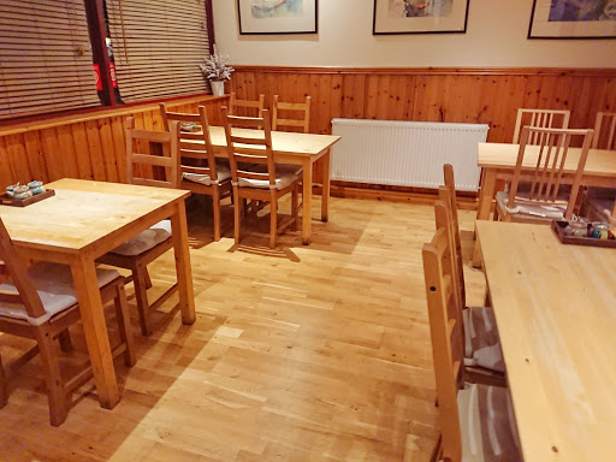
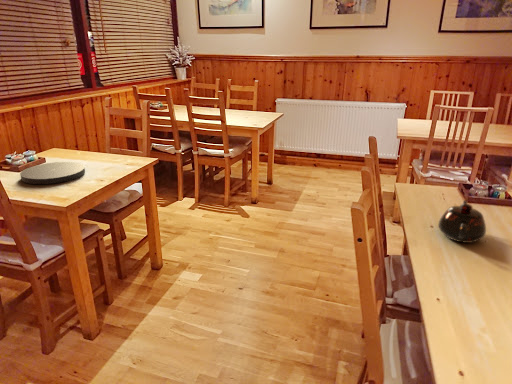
+ plate [19,161,86,185]
+ teapot [437,199,487,244]
